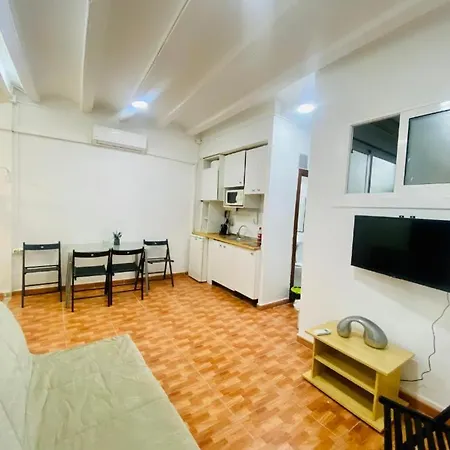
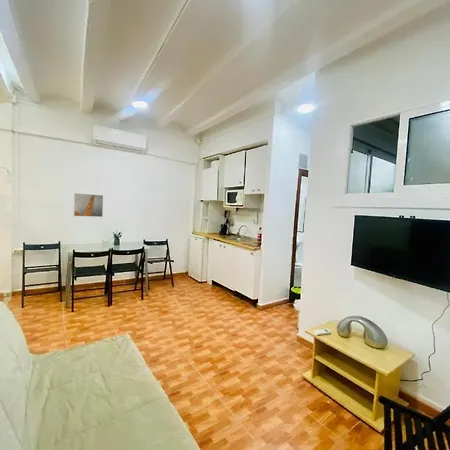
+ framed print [73,192,104,218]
